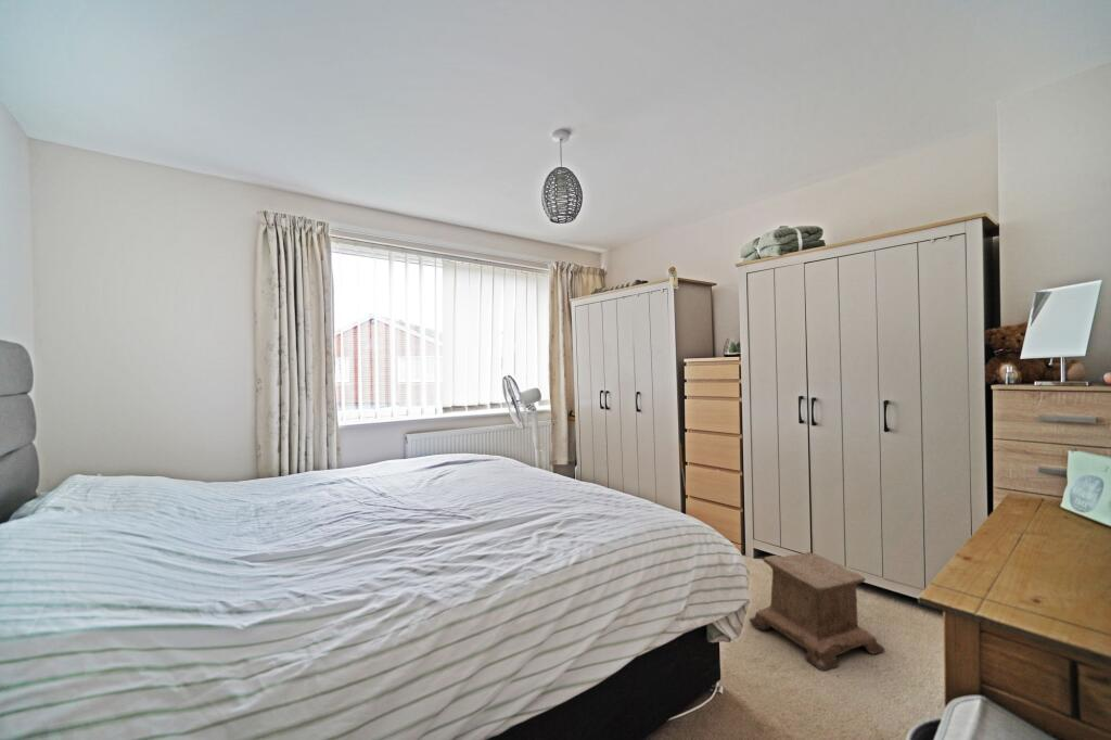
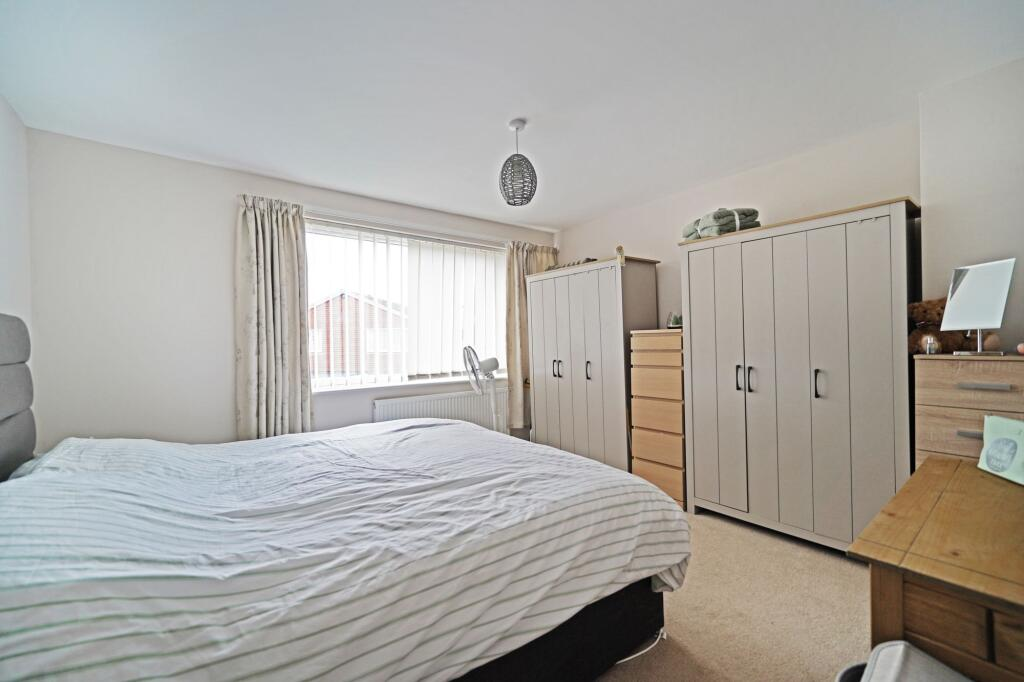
- stool [748,551,885,672]
